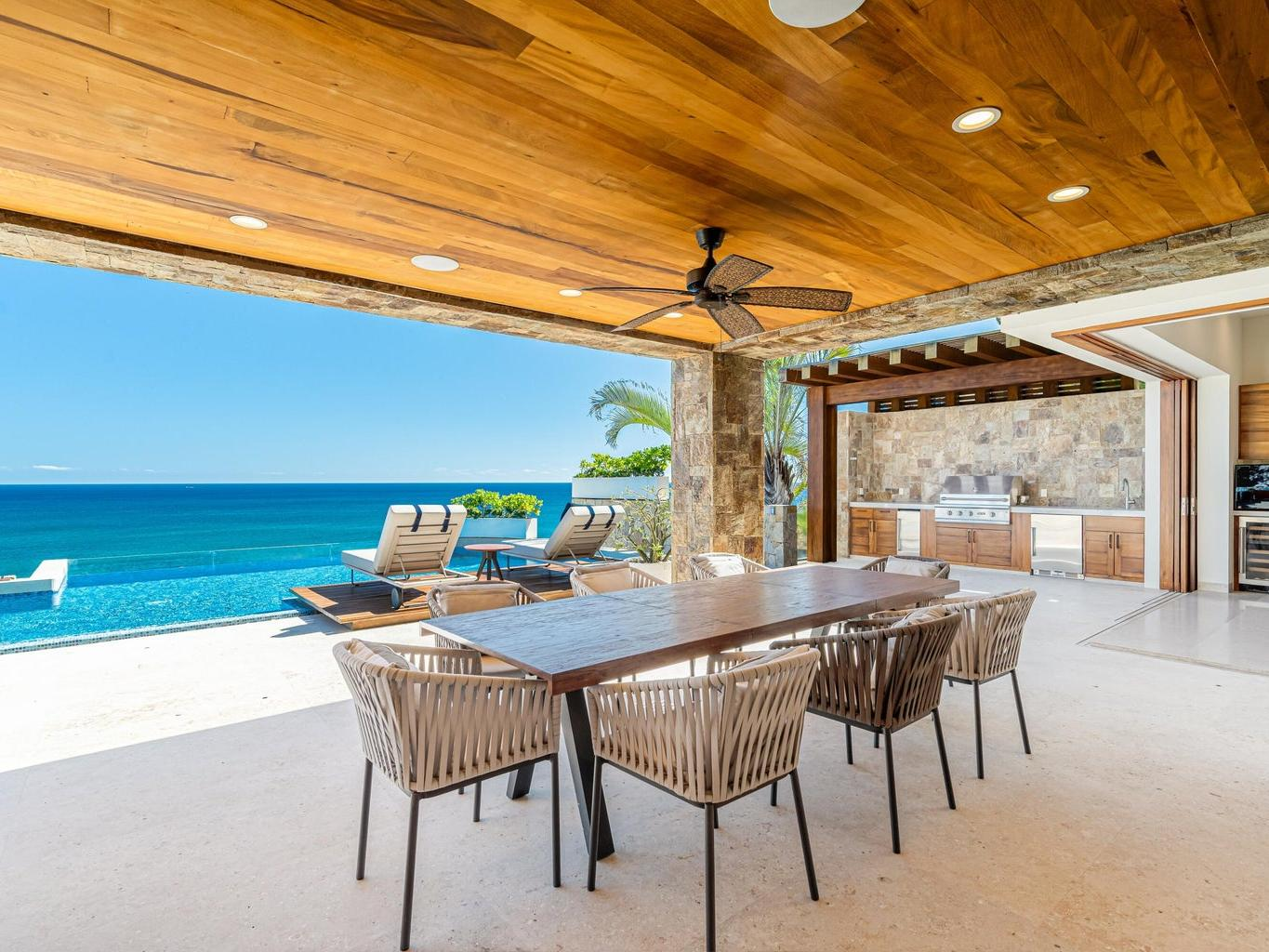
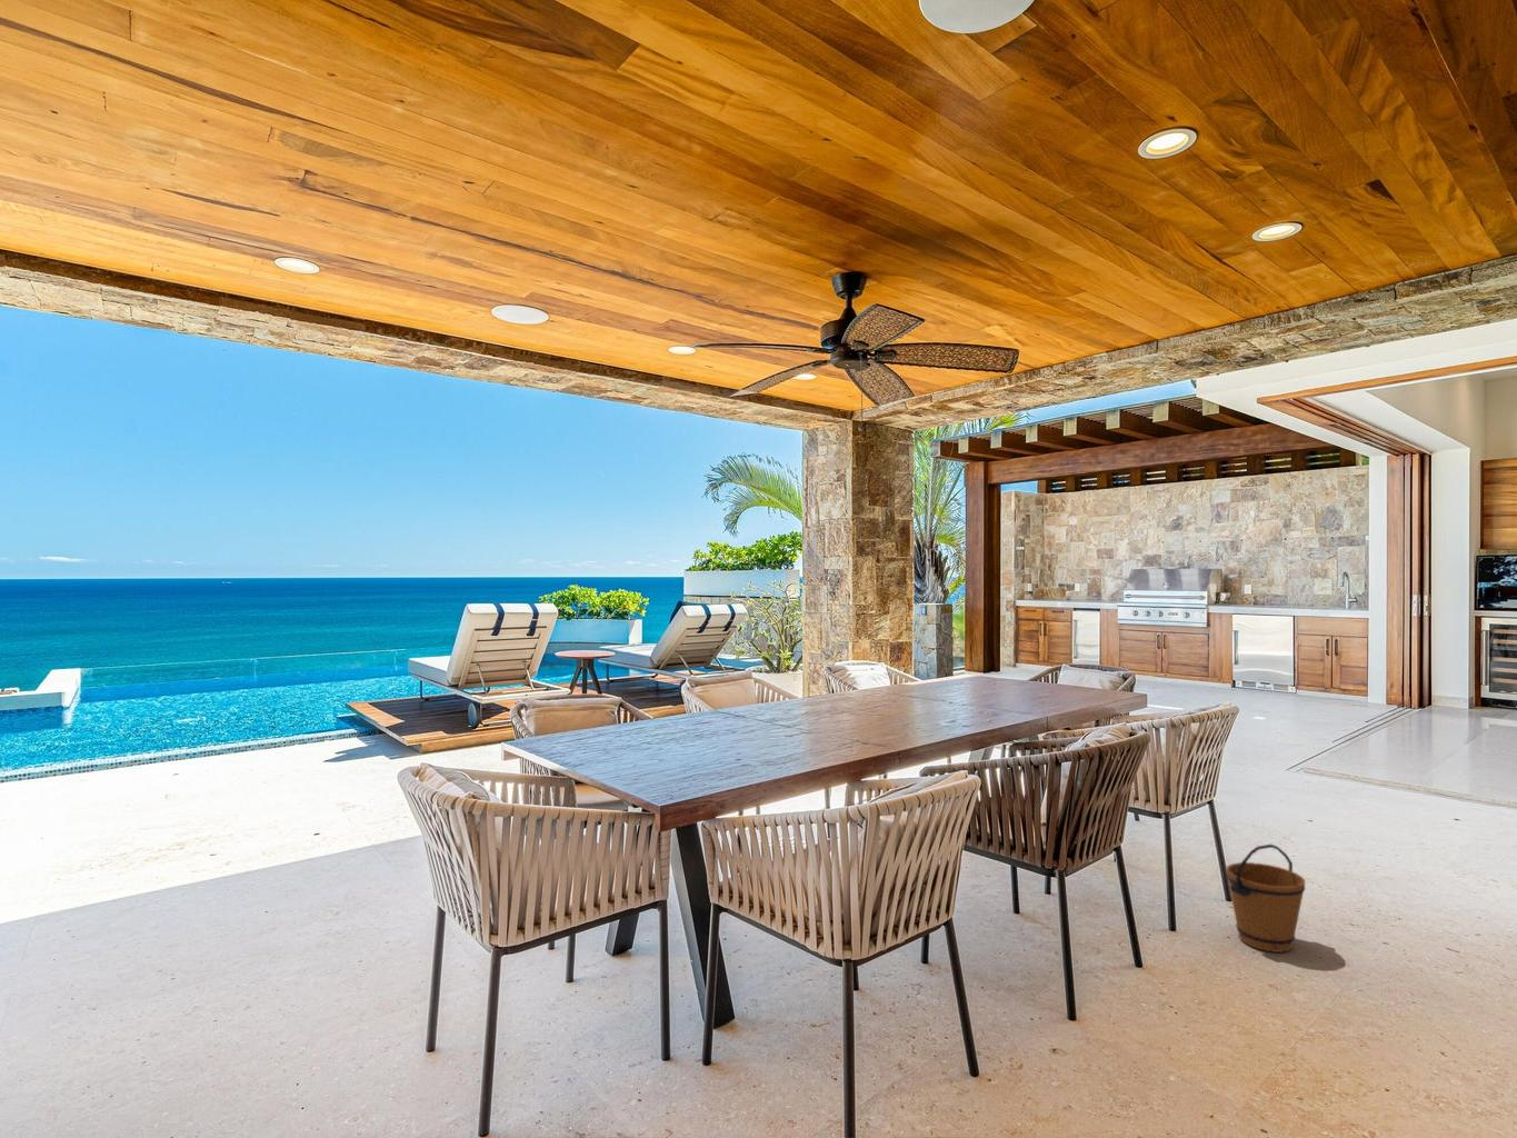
+ bucket [1224,844,1305,954]
